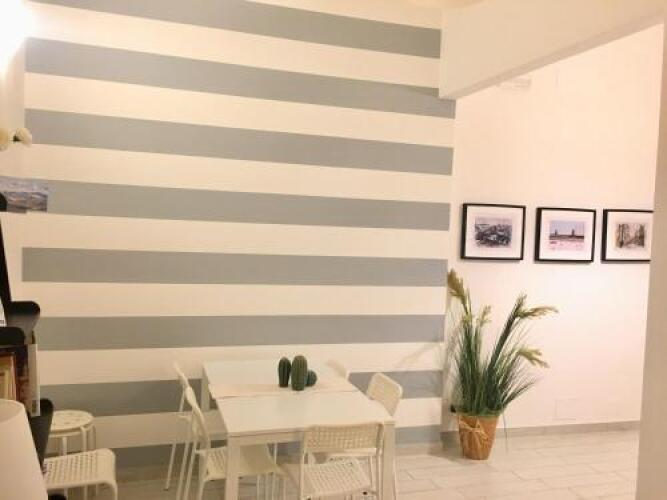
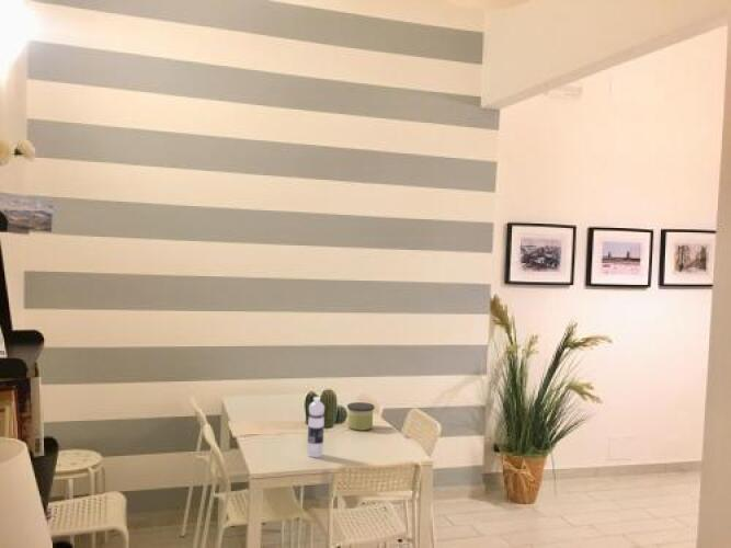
+ candle [346,401,376,432]
+ water bottle [306,396,325,458]
